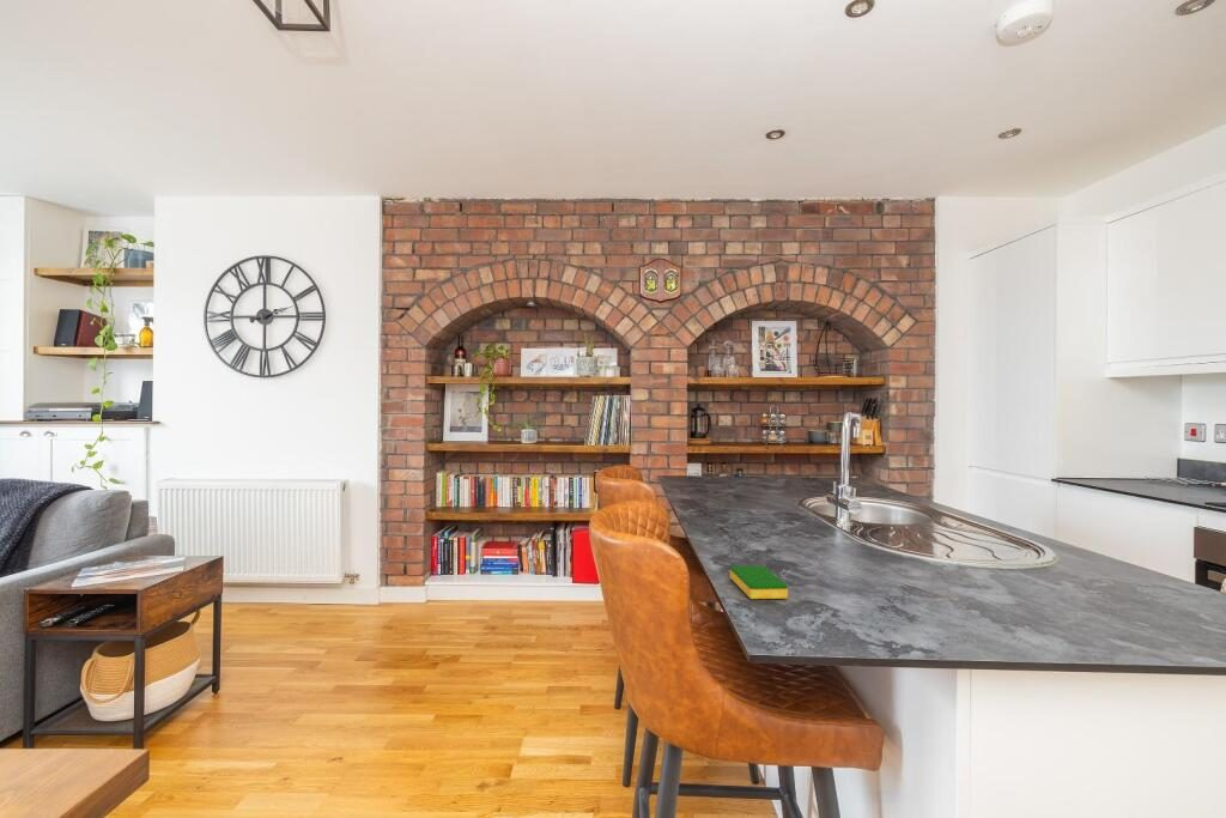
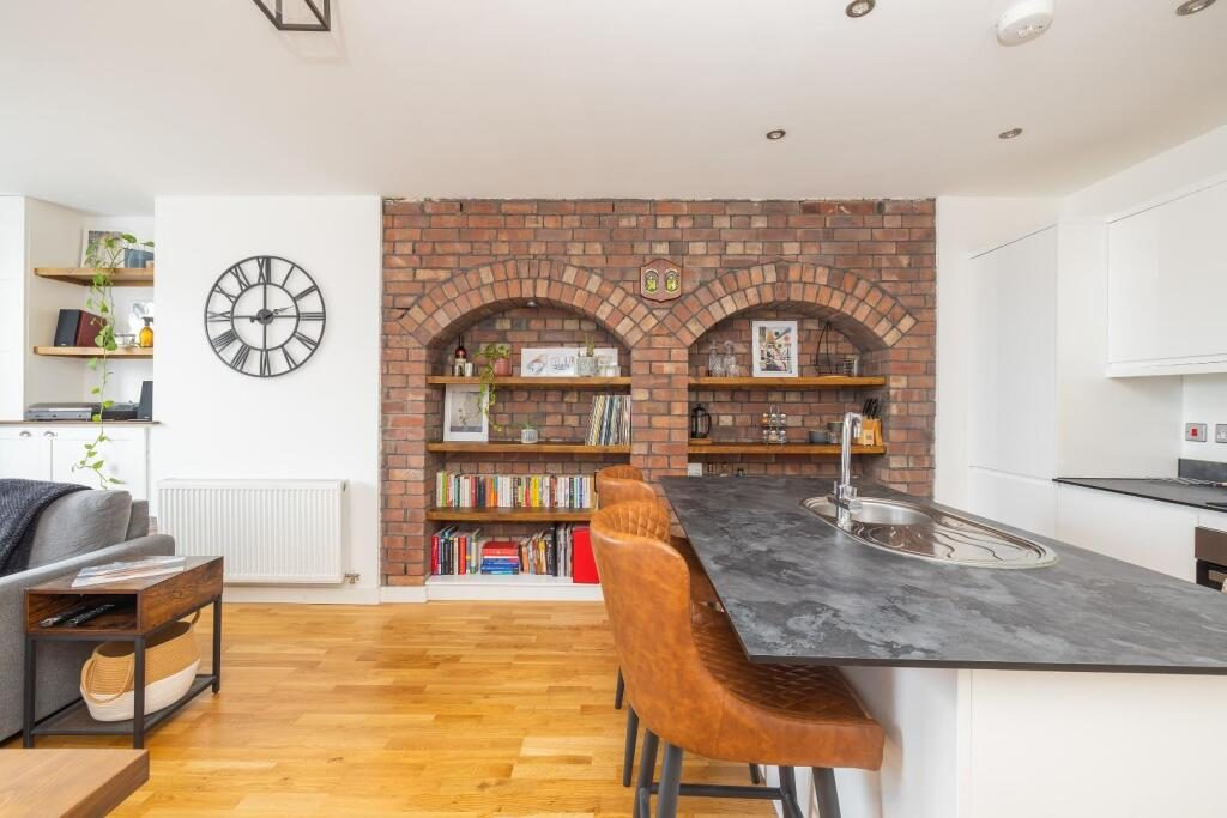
- dish sponge [729,565,789,600]
